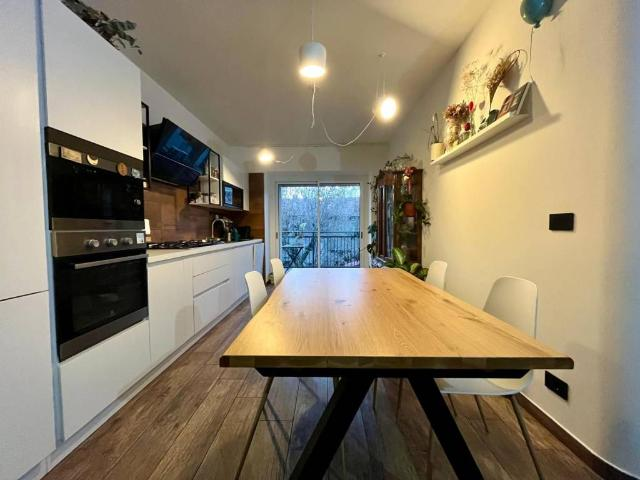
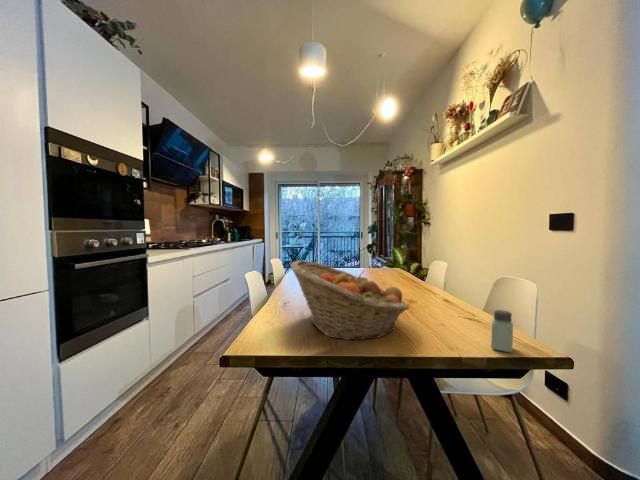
+ fruit basket [289,259,410,341]
+ saltshaker [490,309,514,353]
